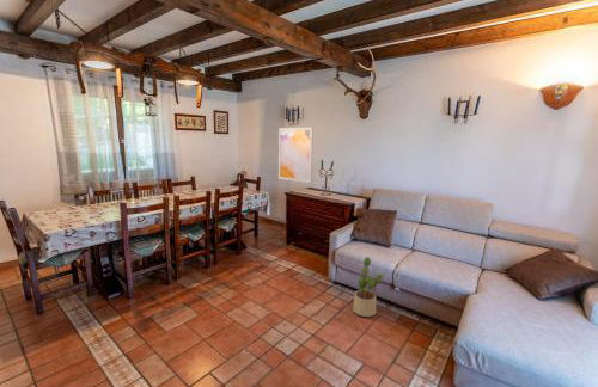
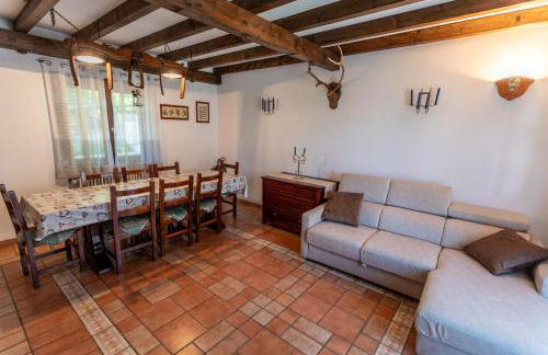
- potted plant [352,256,386,318]
- wall art [277,127,315,184]
